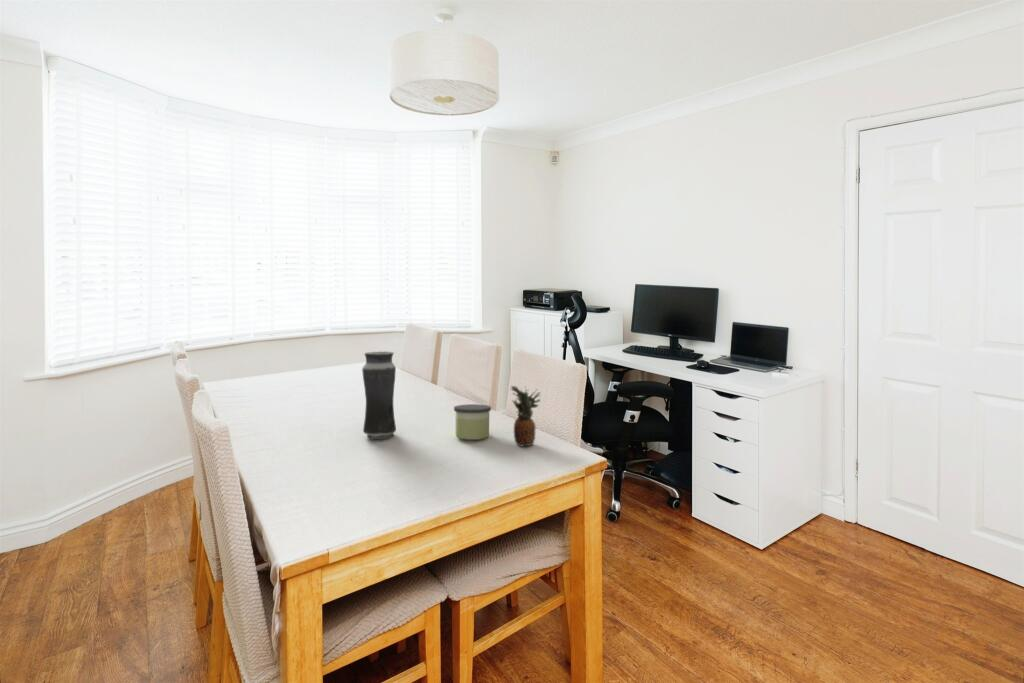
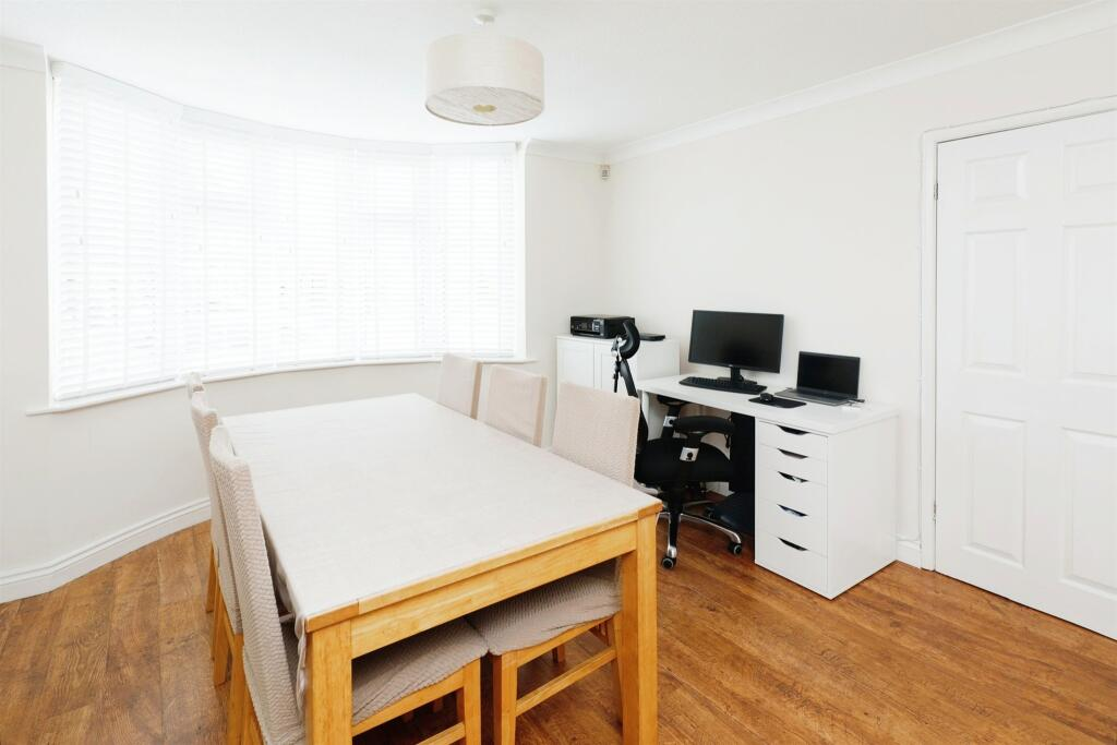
- vase [361,350,397,440]
- candle [453,403,492,441]
- fruit [510,385,542,447]
